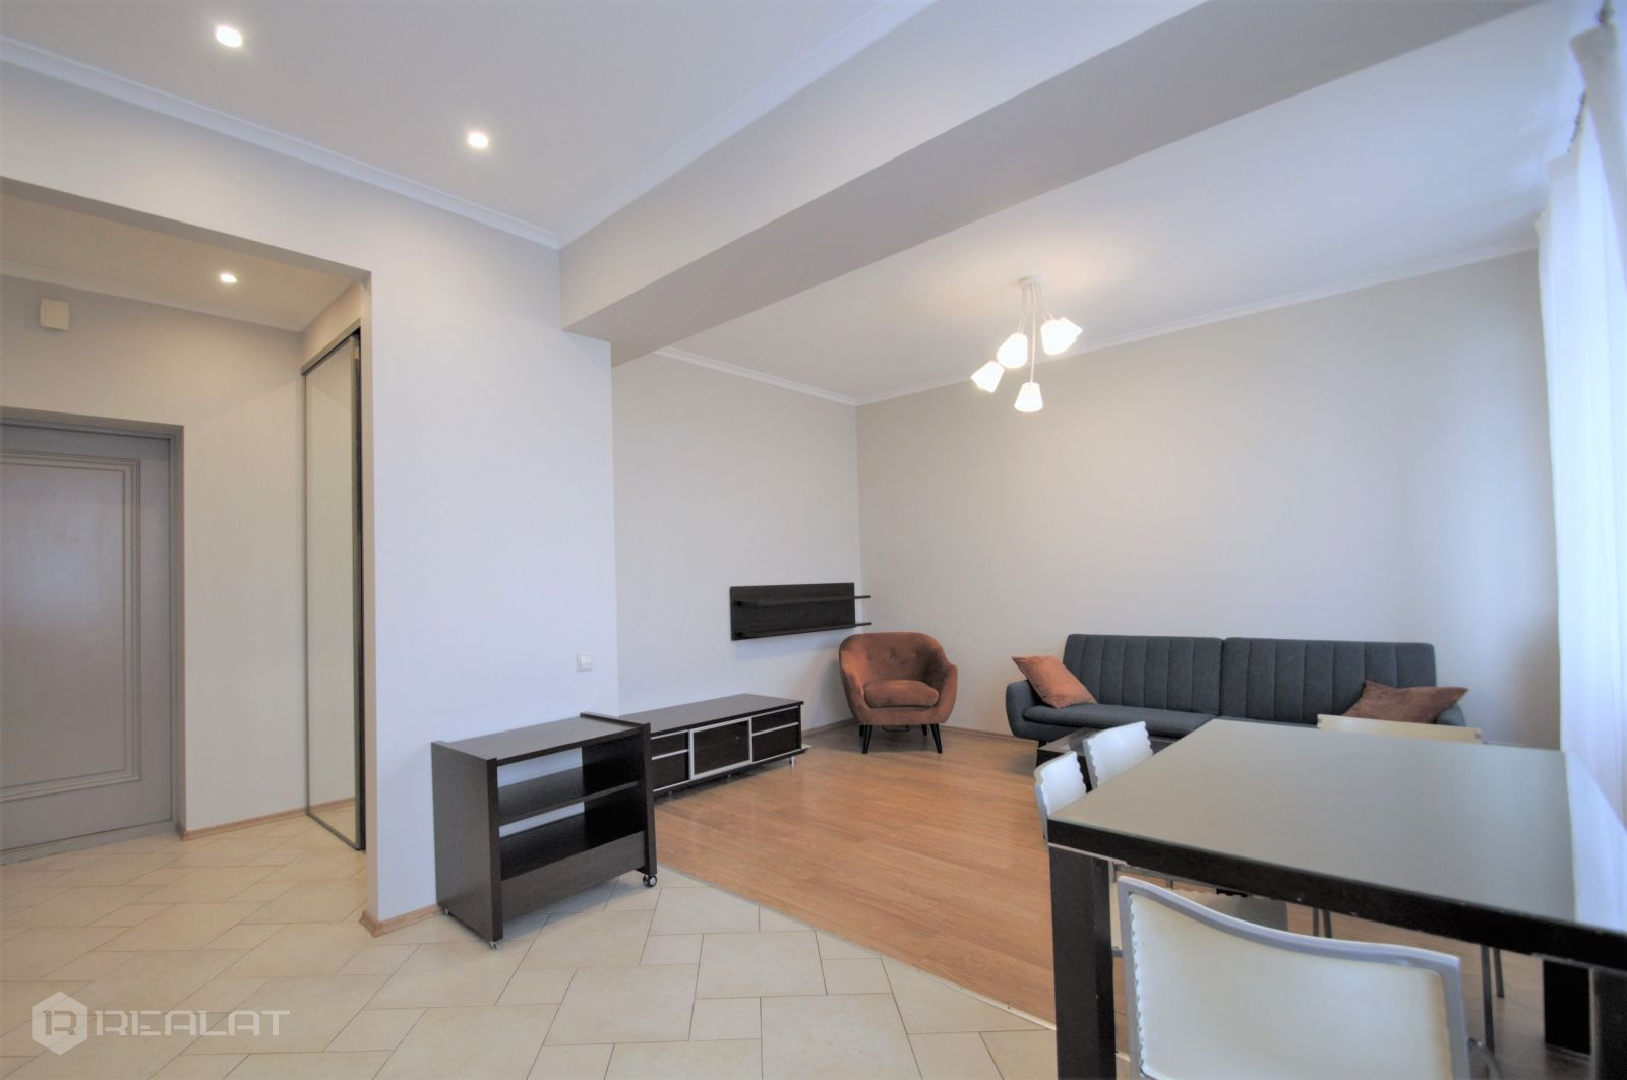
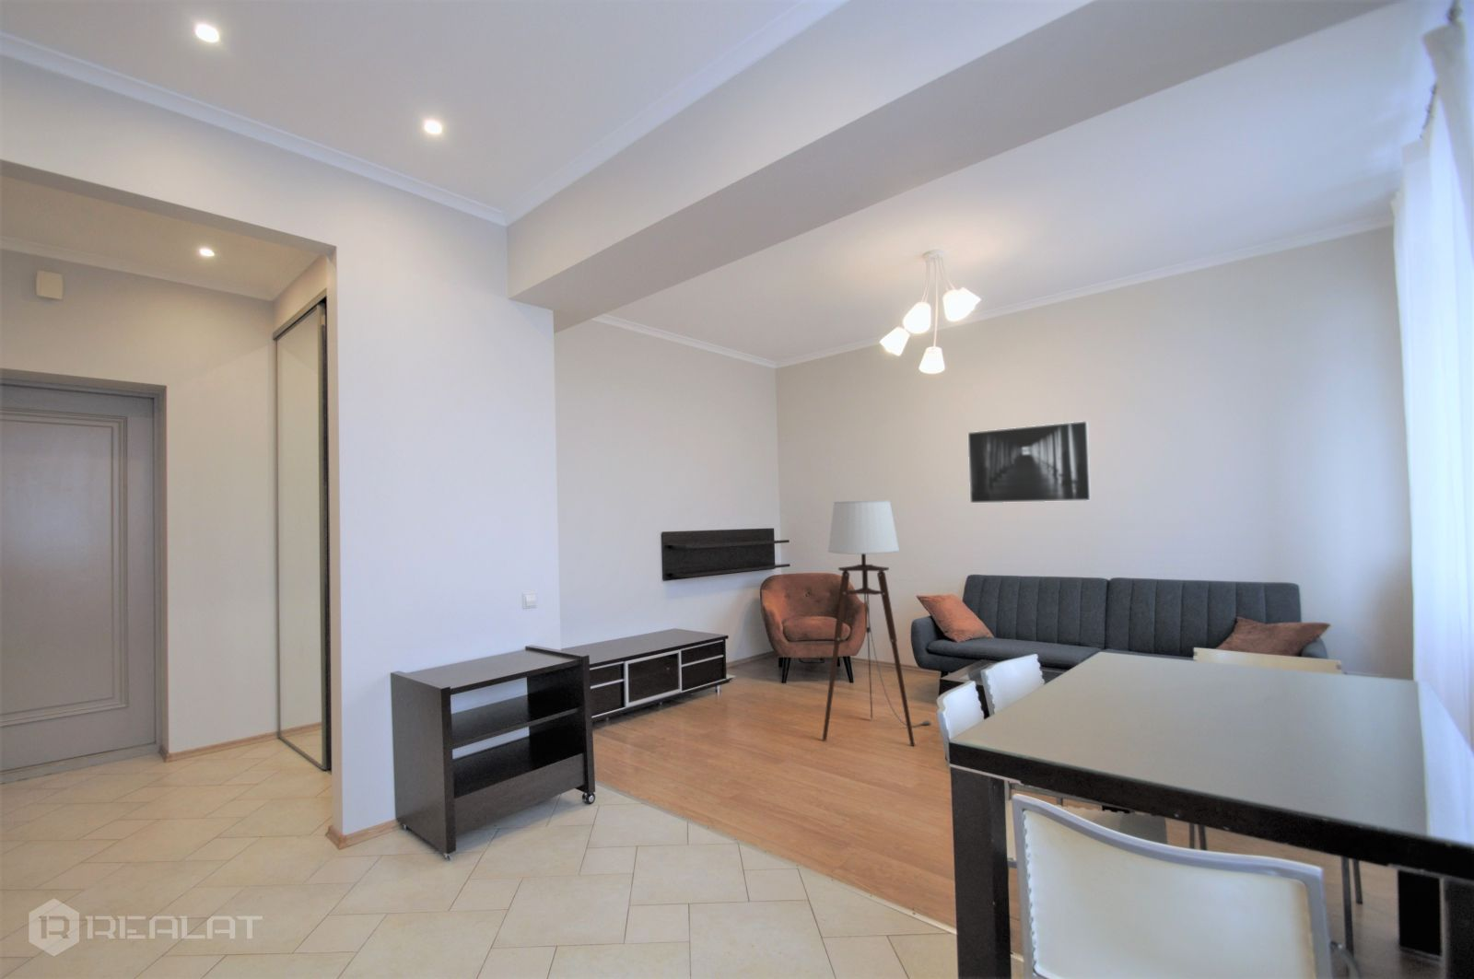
+ floor lamp [822,499,933,747]
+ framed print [967,420,1092,504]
